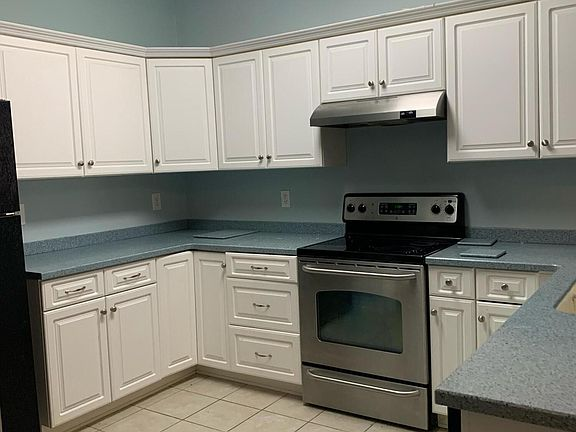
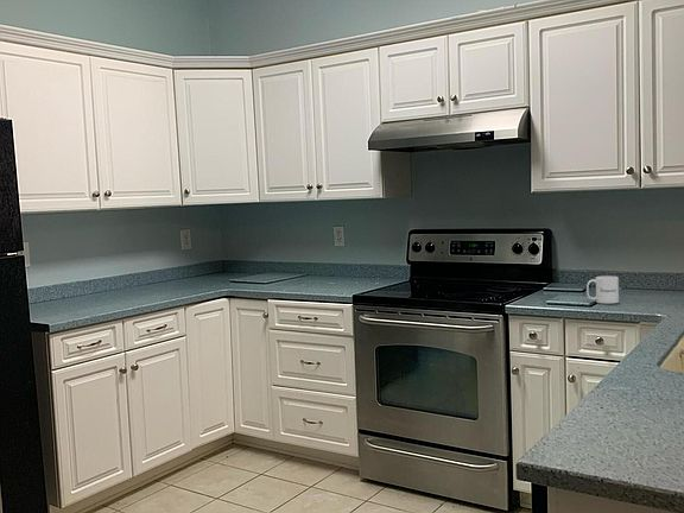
+ mug [585,276,620,305]
